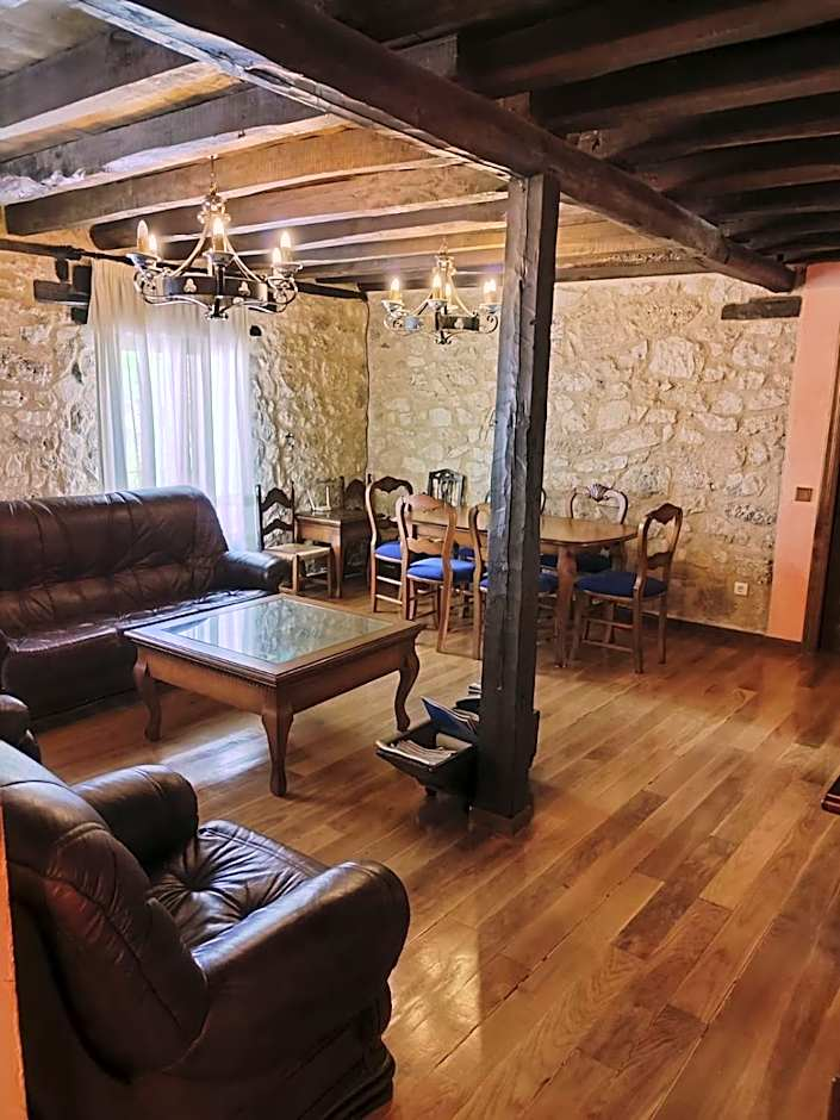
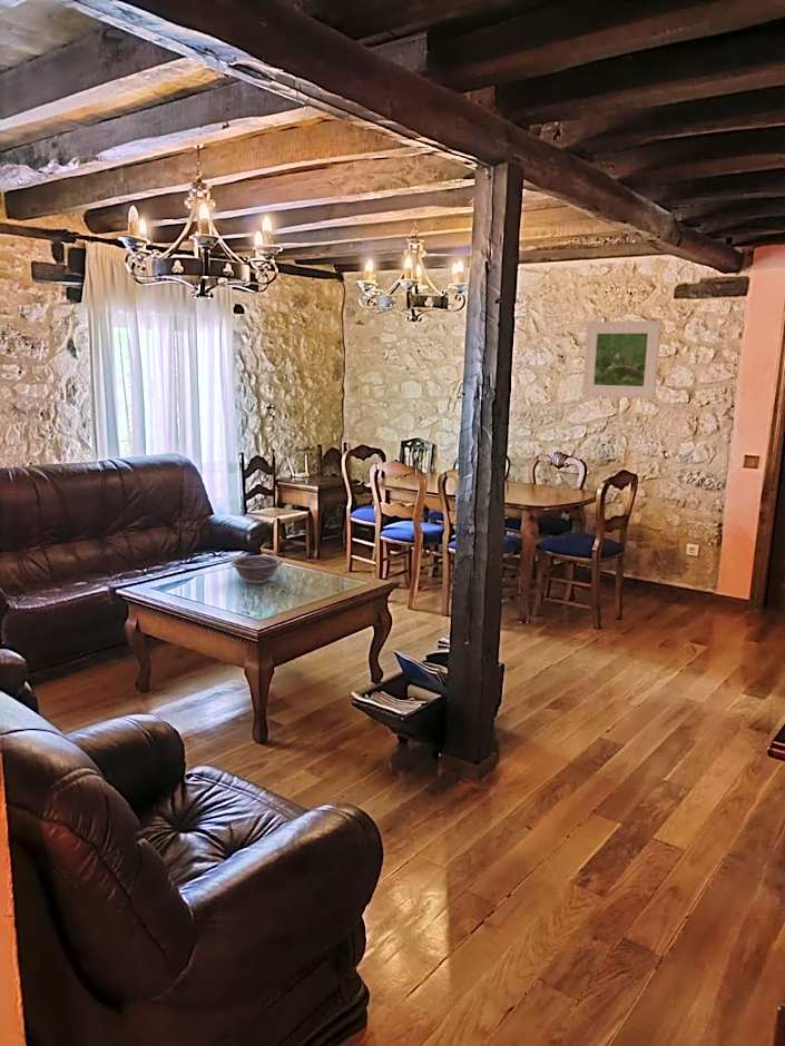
+ decorative bowl [229,554,283,584]
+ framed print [581,319,663,399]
